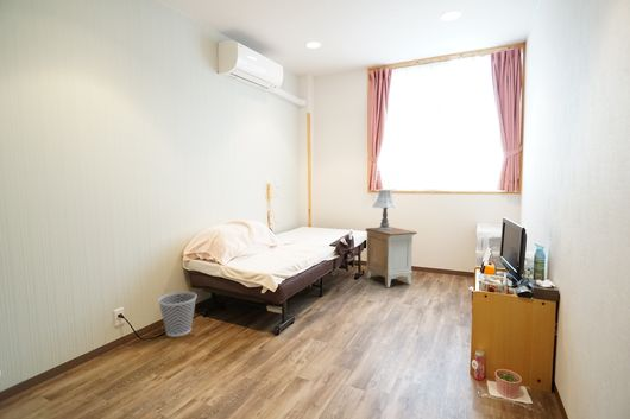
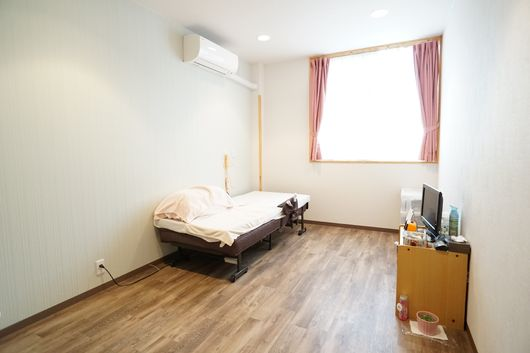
- table lamp [372,189,399,230]
- wastebasket [157,291,199,338]
- nightstand [365,226,418,288]
